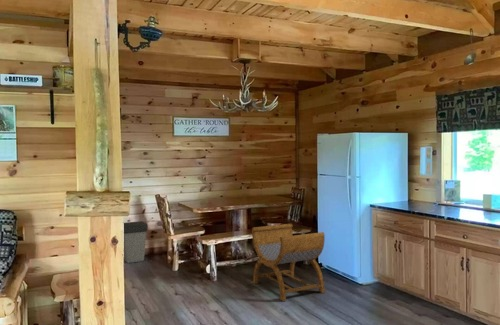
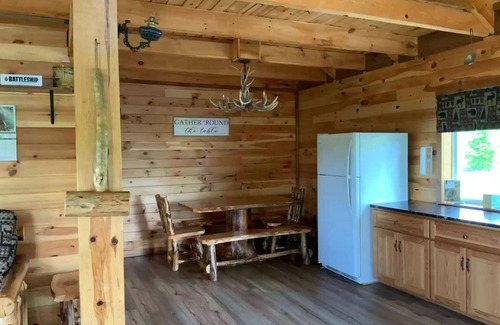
- stool [251,223,326,302]
- trash can [123,220,149,264]
